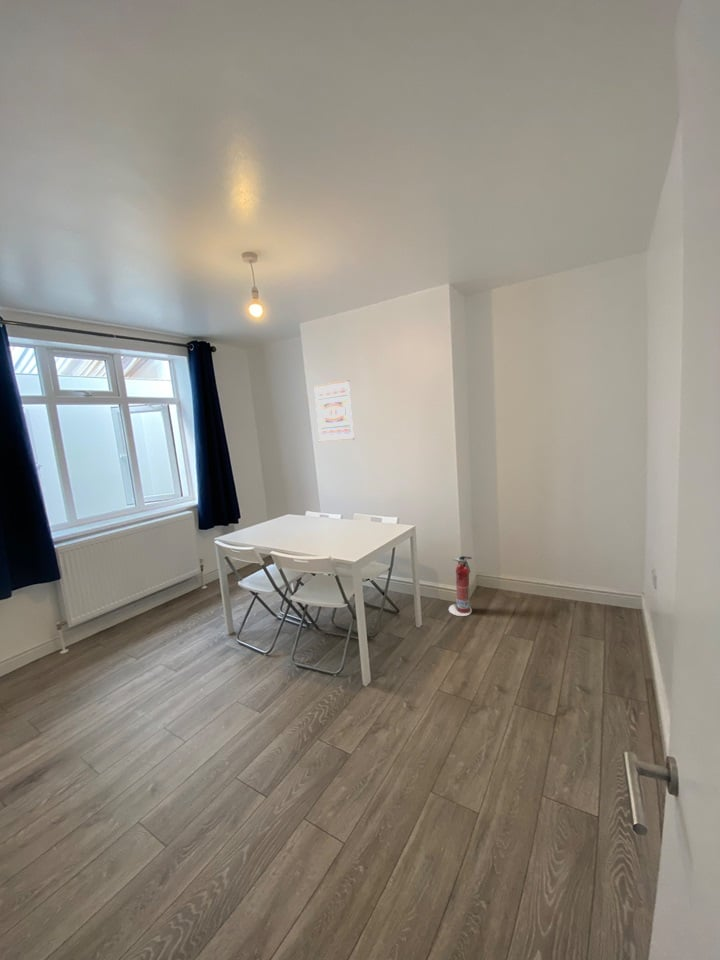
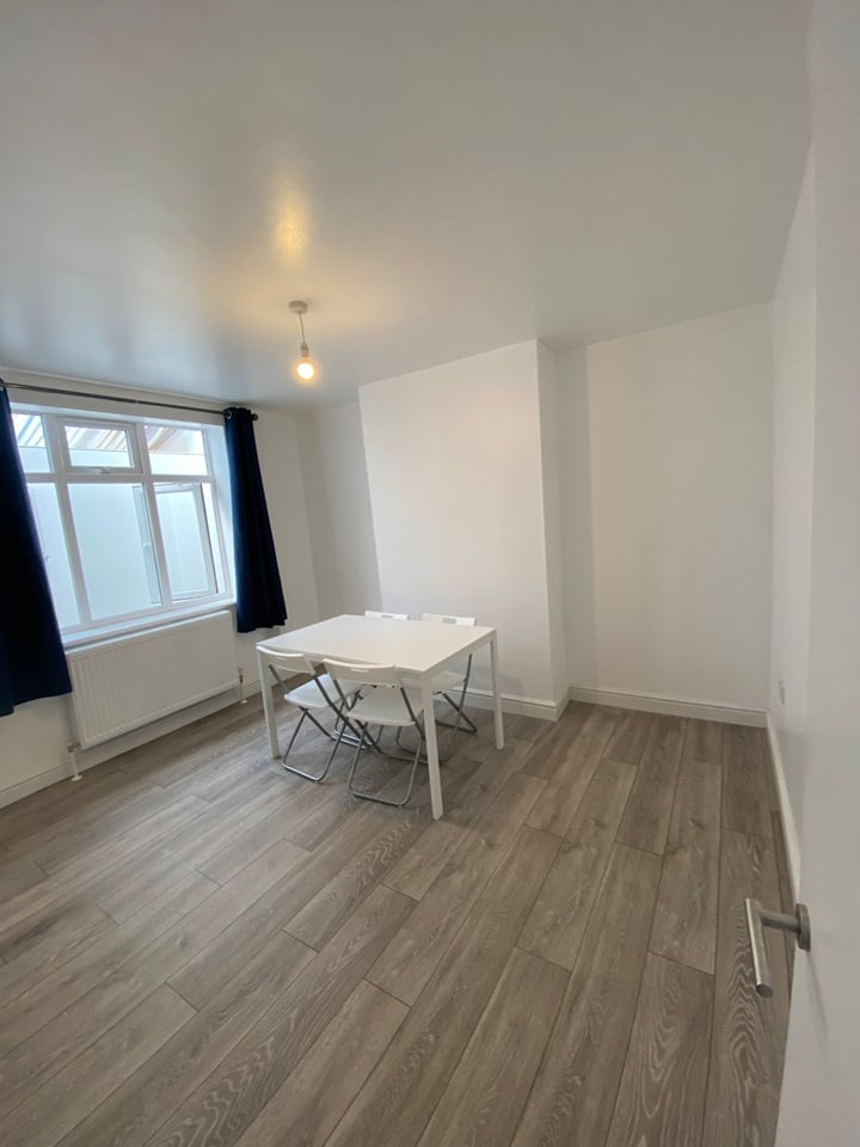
- fire extinguisher [448,555,473,617]
- wall art [312,379,355,443]
